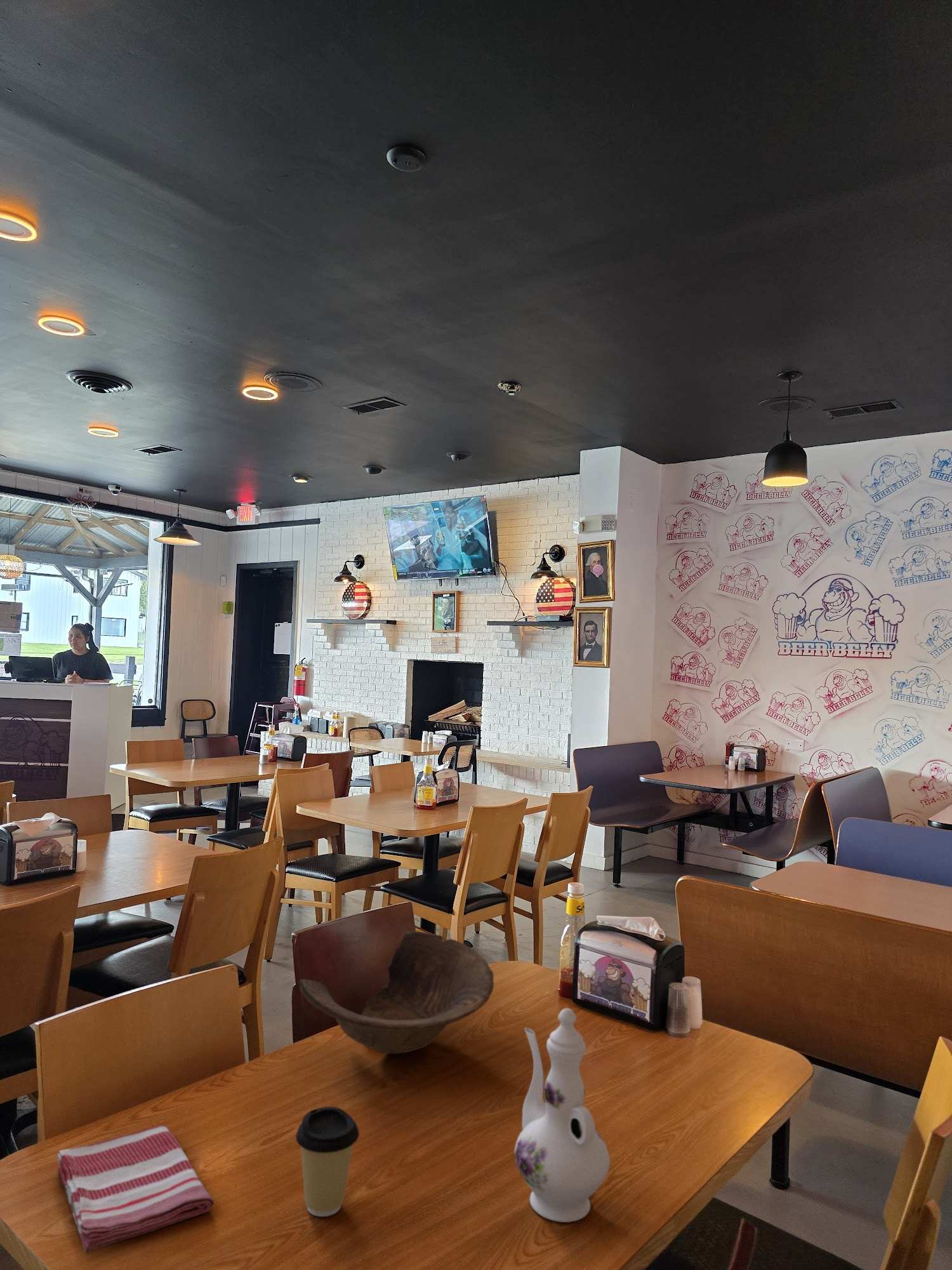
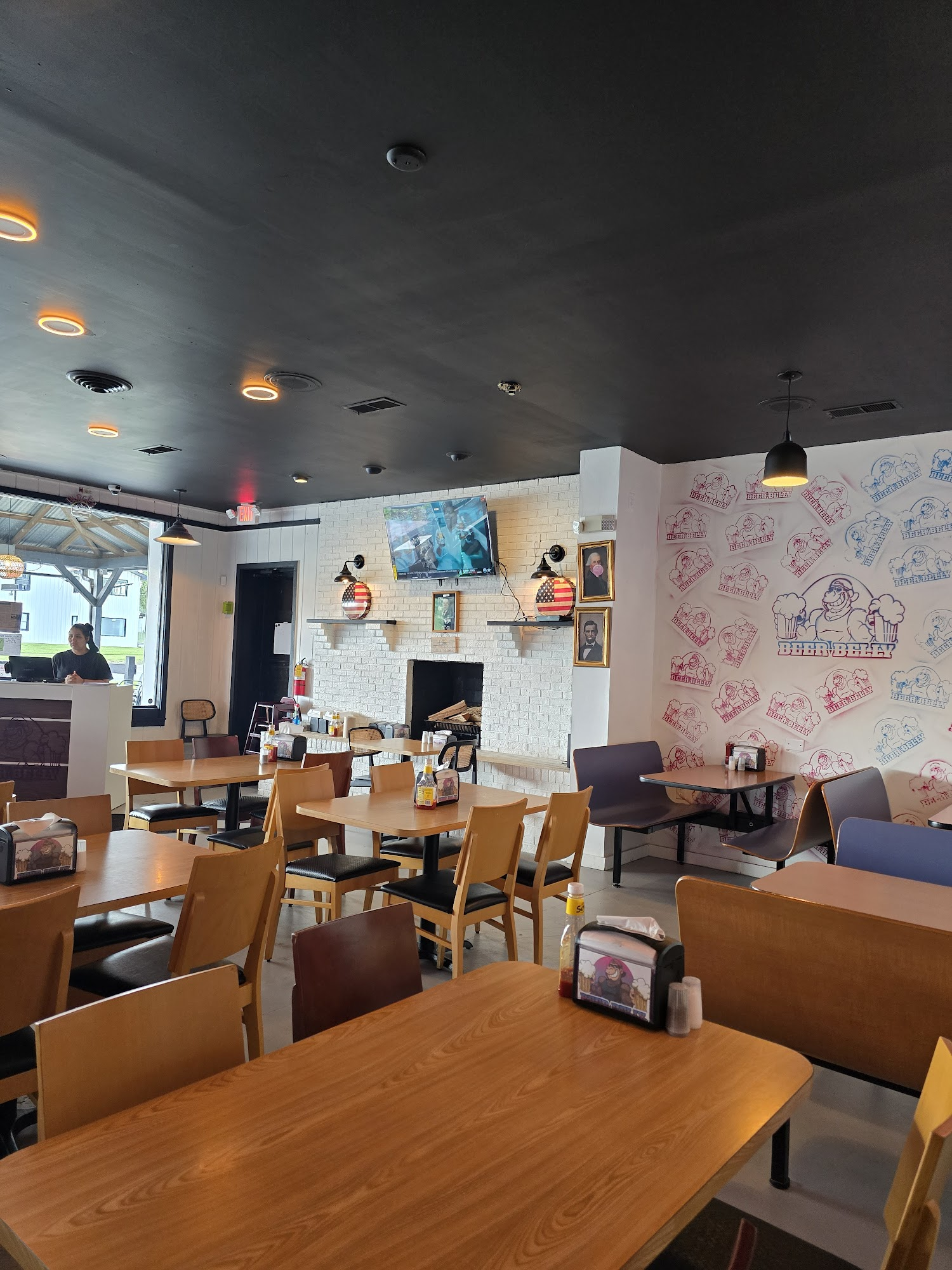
- dish towel [56,1124,215,1253]
- chinaware [513,1008,611,1223]
- bowl [299,930,494,1054]
- coffee cup [295,1106,360,1217]
